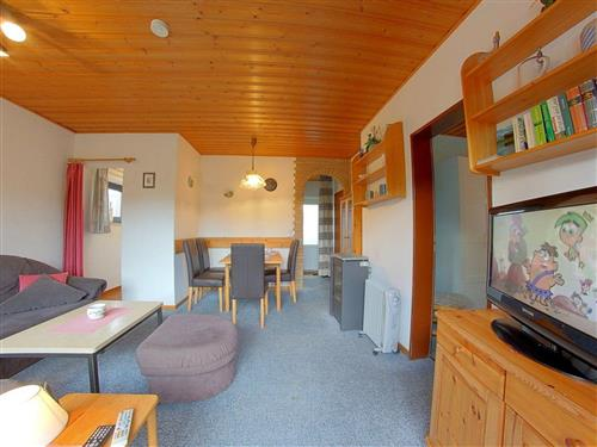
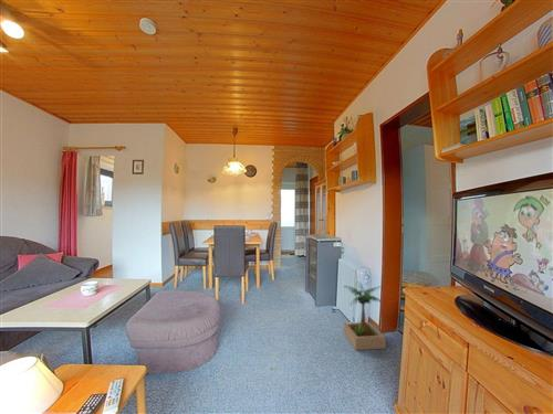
+ potted plant [343,280,387,351]
